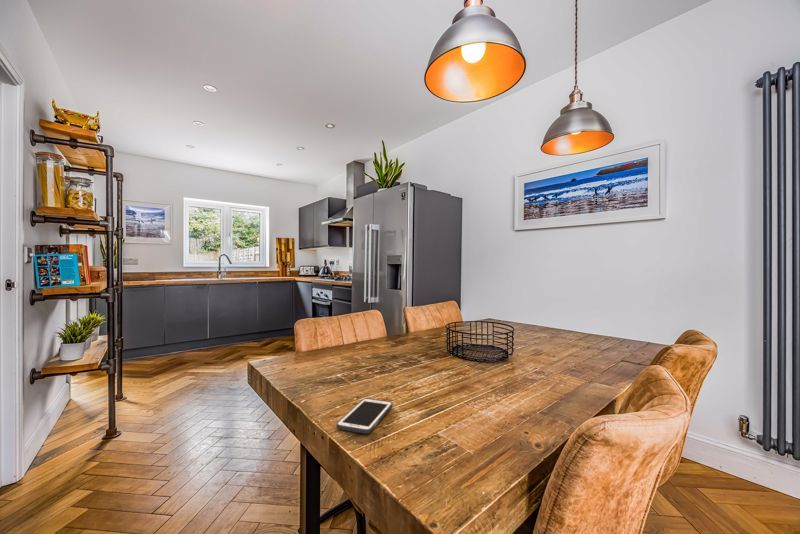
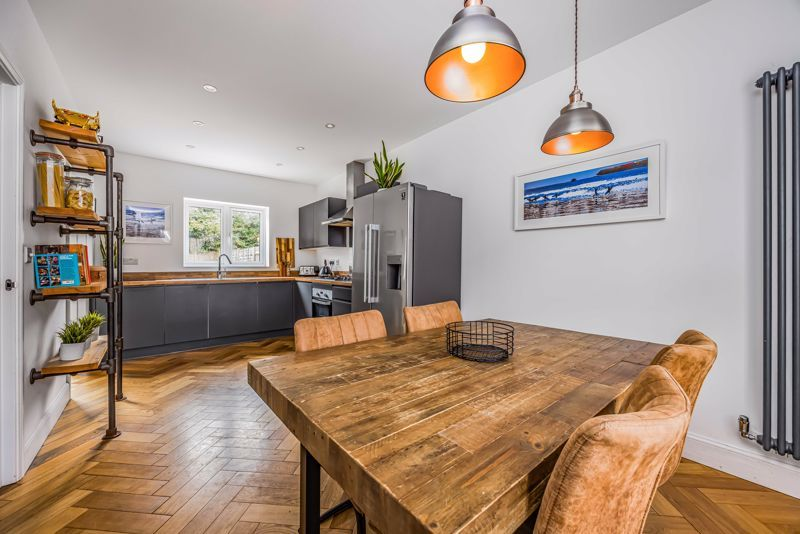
- cell phone [336,397,393,435]
